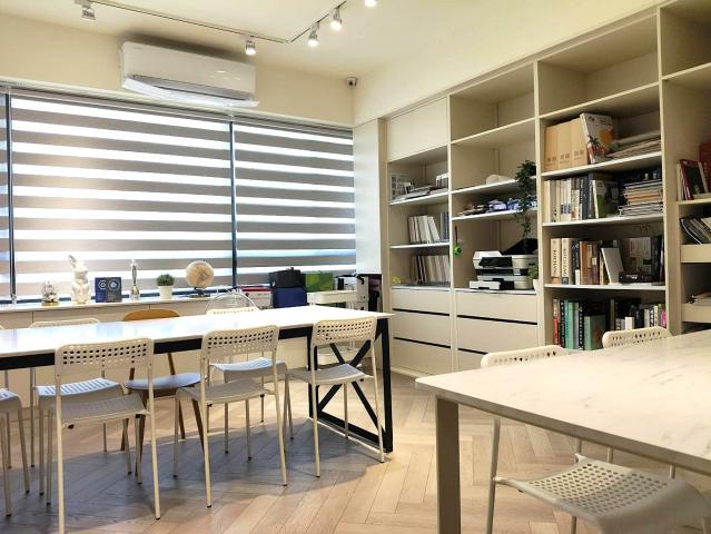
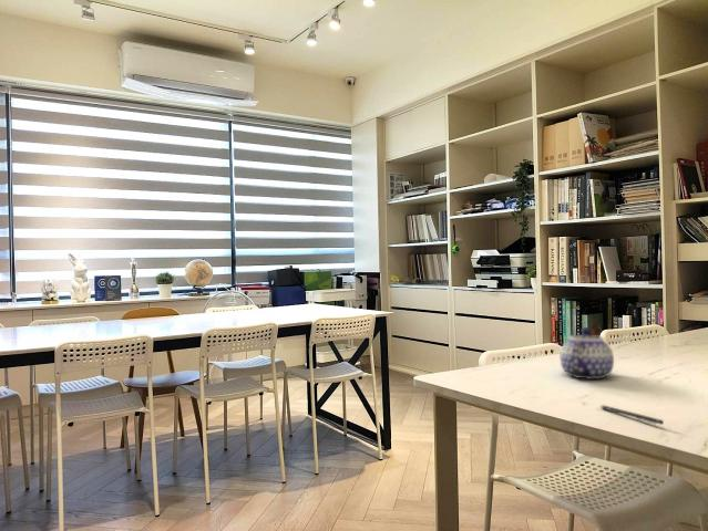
+ pen [598,404,665,426]
+ teapot [560,326,615,381]
